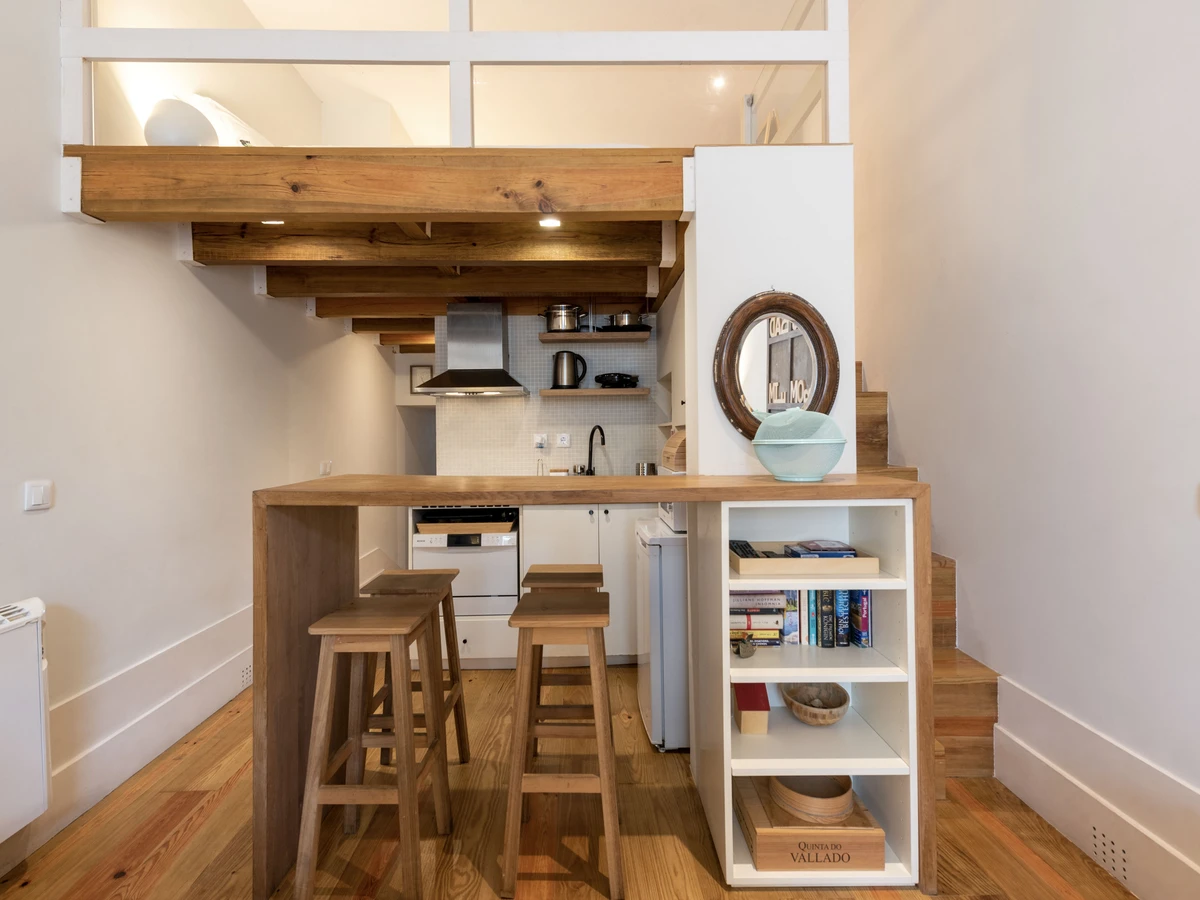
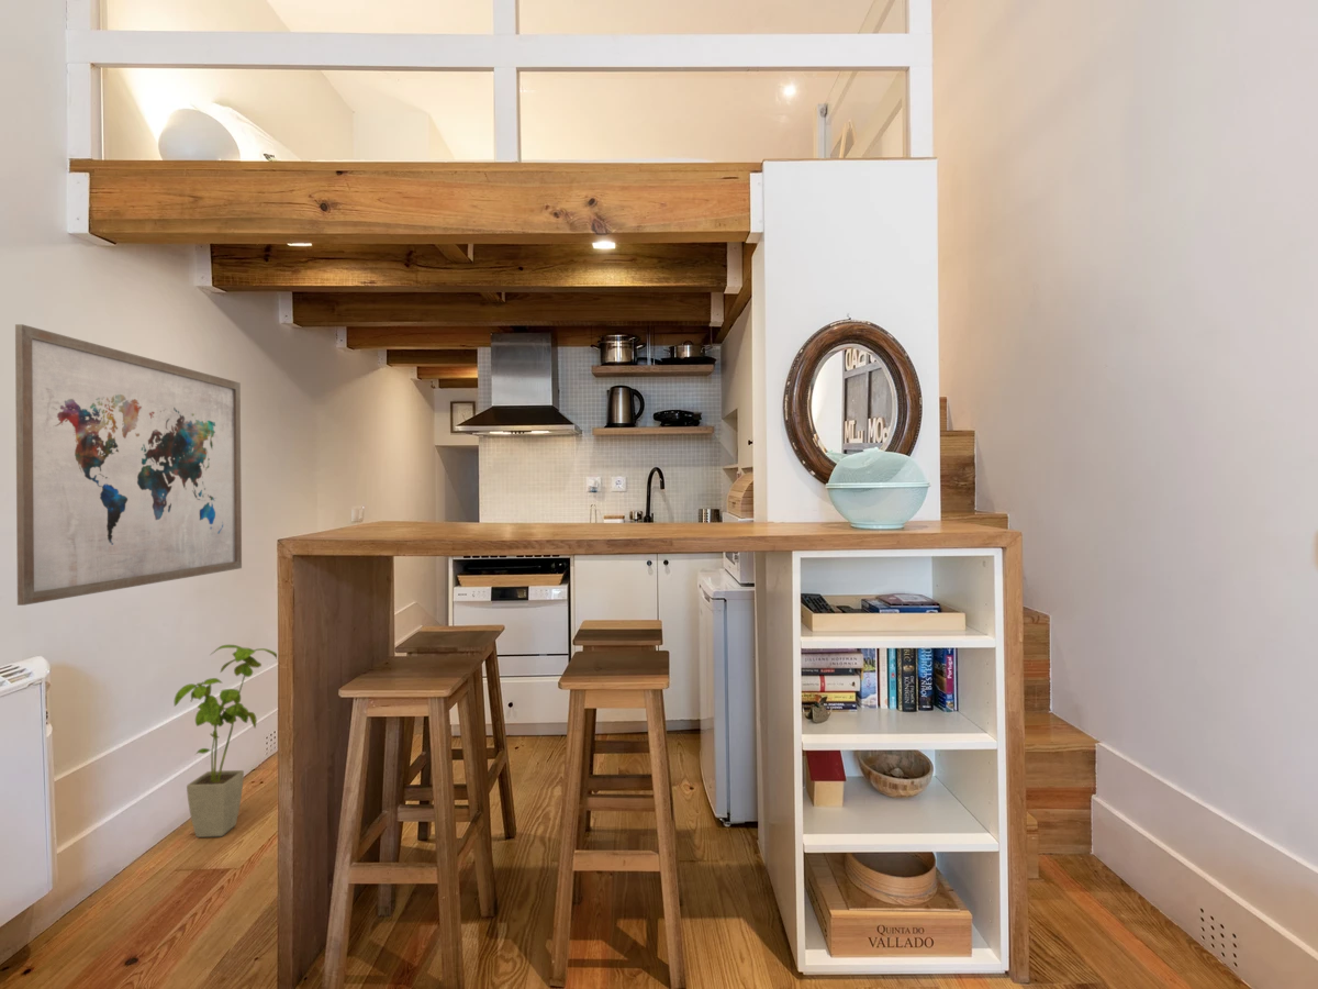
+ house plant [174,644,278,838]
+ wall art [14,323,243,607]
